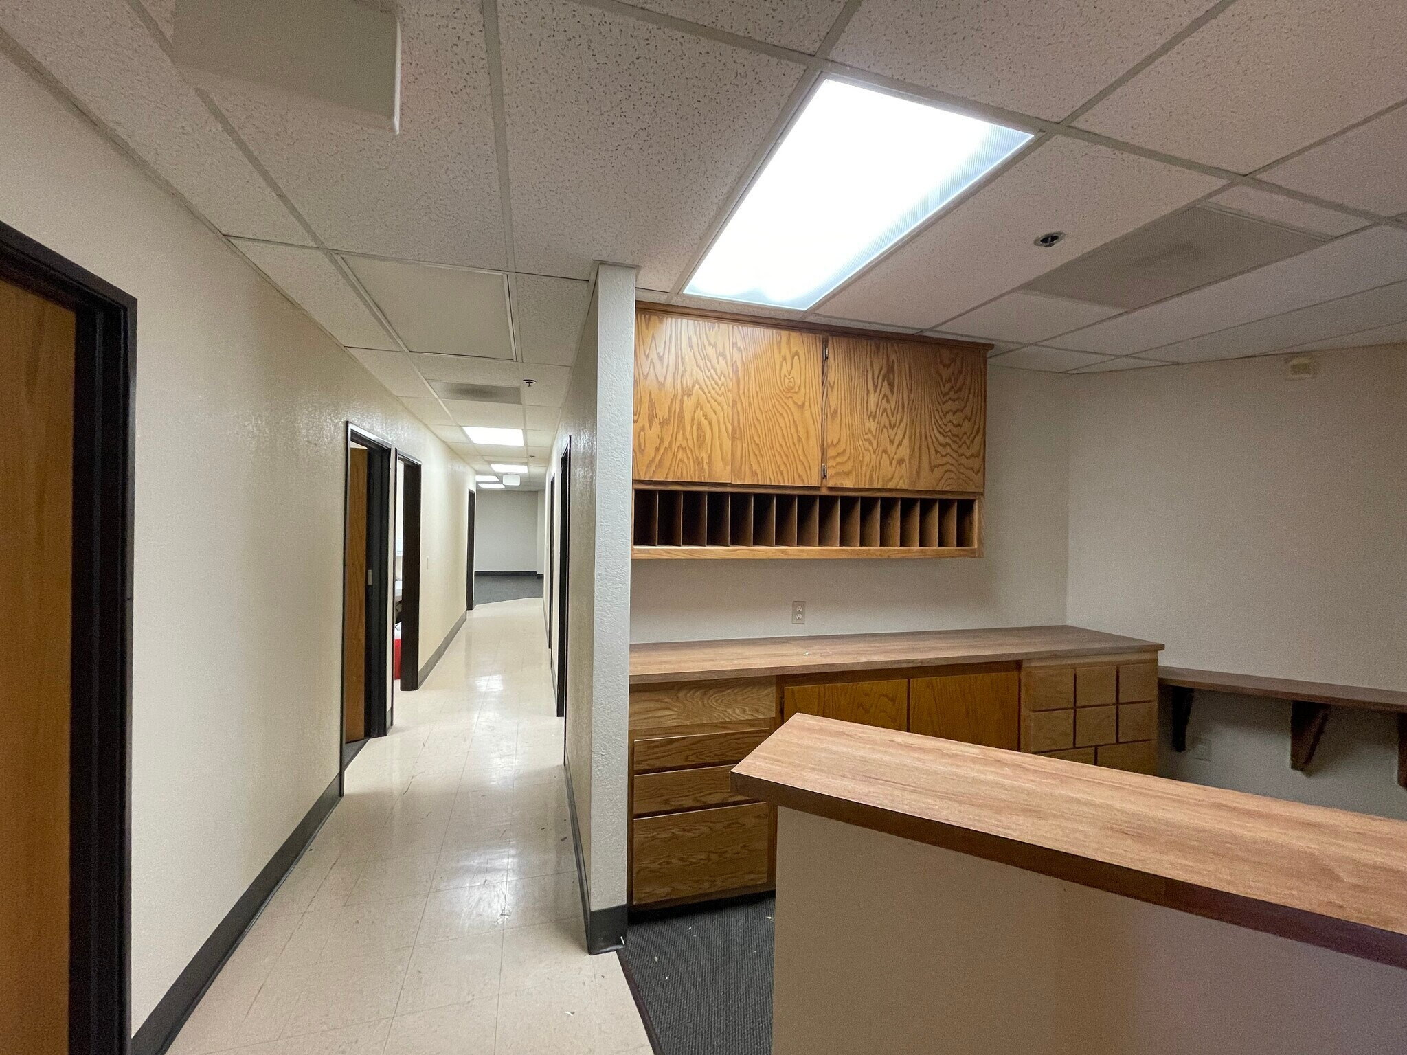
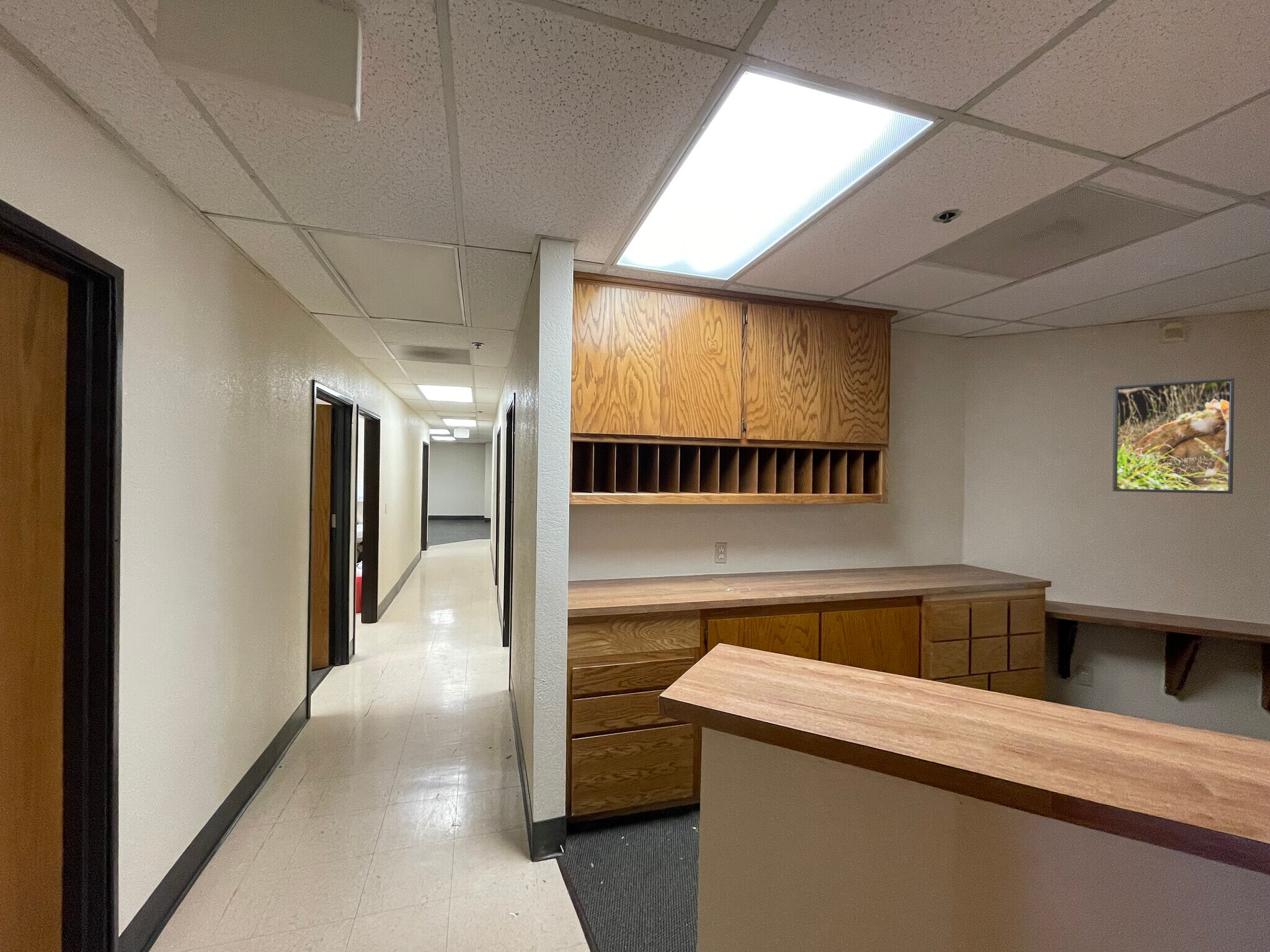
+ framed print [1112,377,1235,495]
